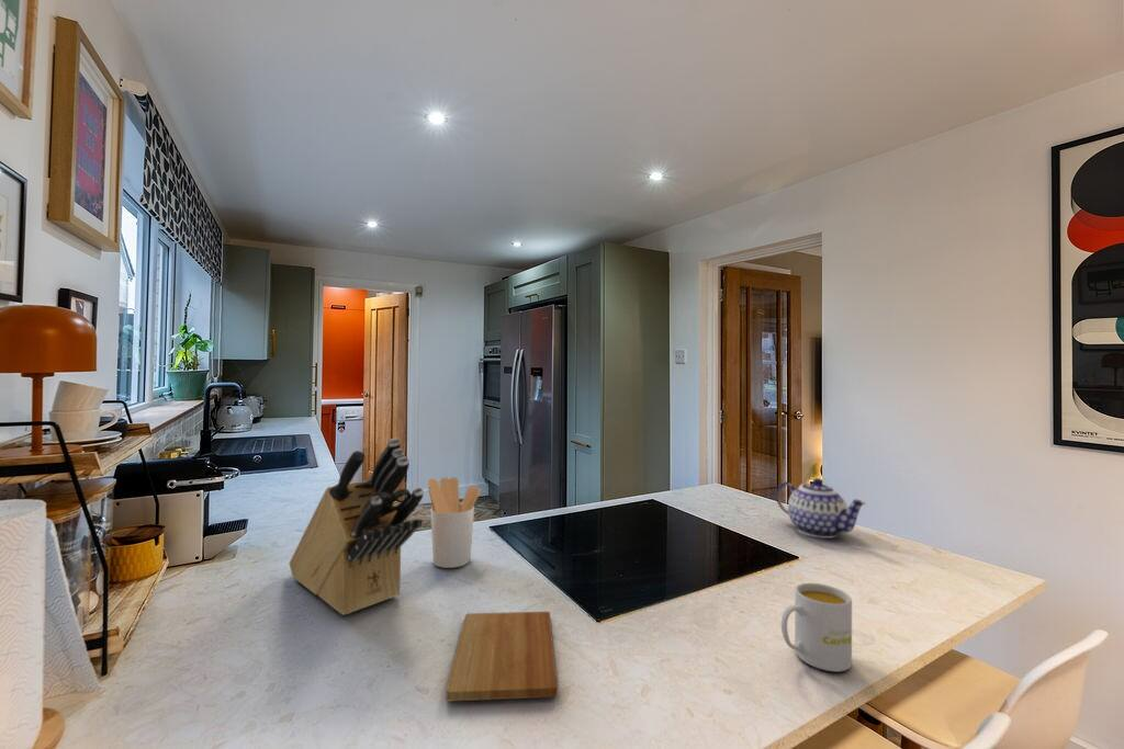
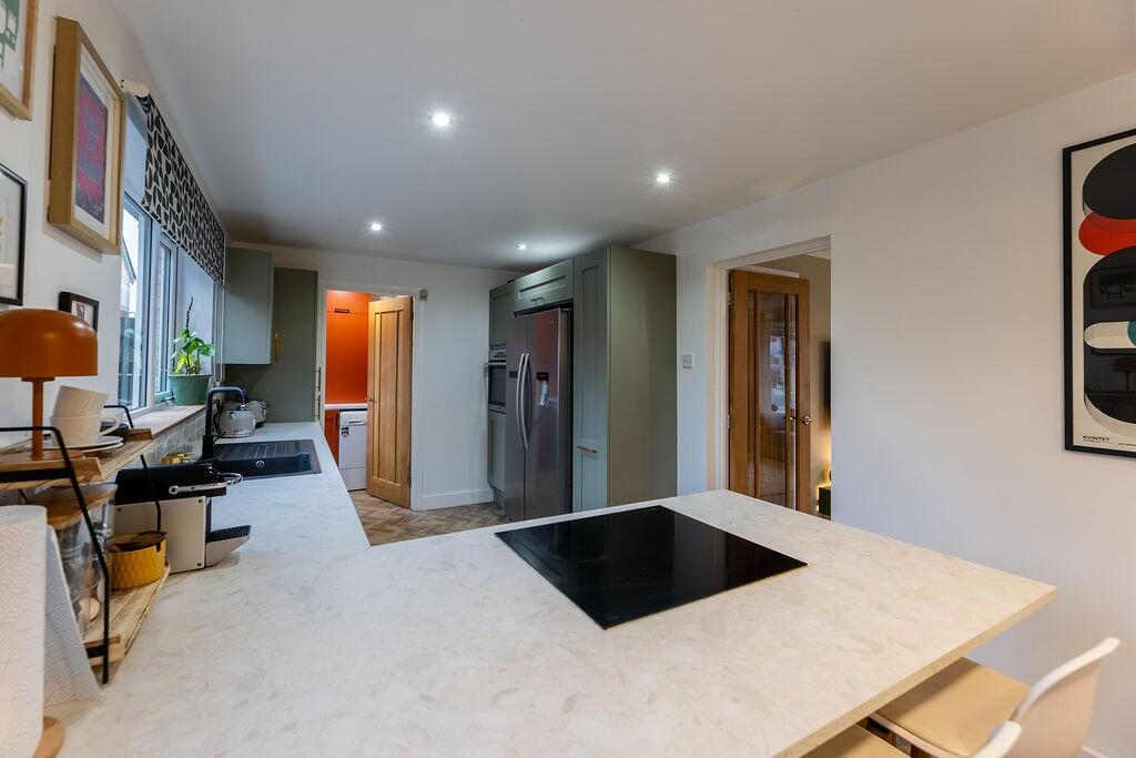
- utensil holder [427,476,482,569]
- knife block [289,436,425,616]
- mug [780,582,853,672]
- teapot [775,477,867,540]
- cutting board [446,611,559,702]
